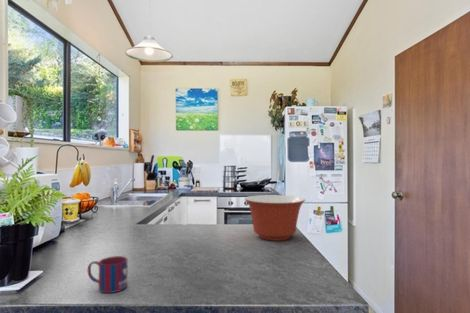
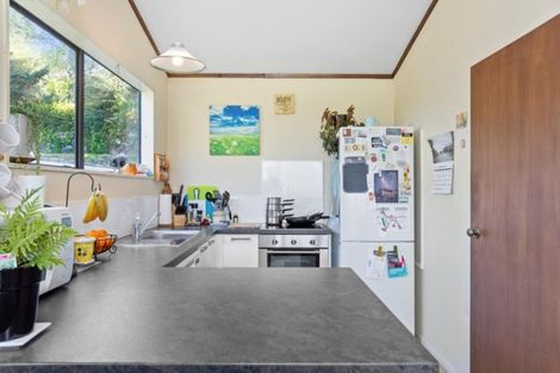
- mixing bowl [244,194,306,242]
- mug [87,255,128,294]
